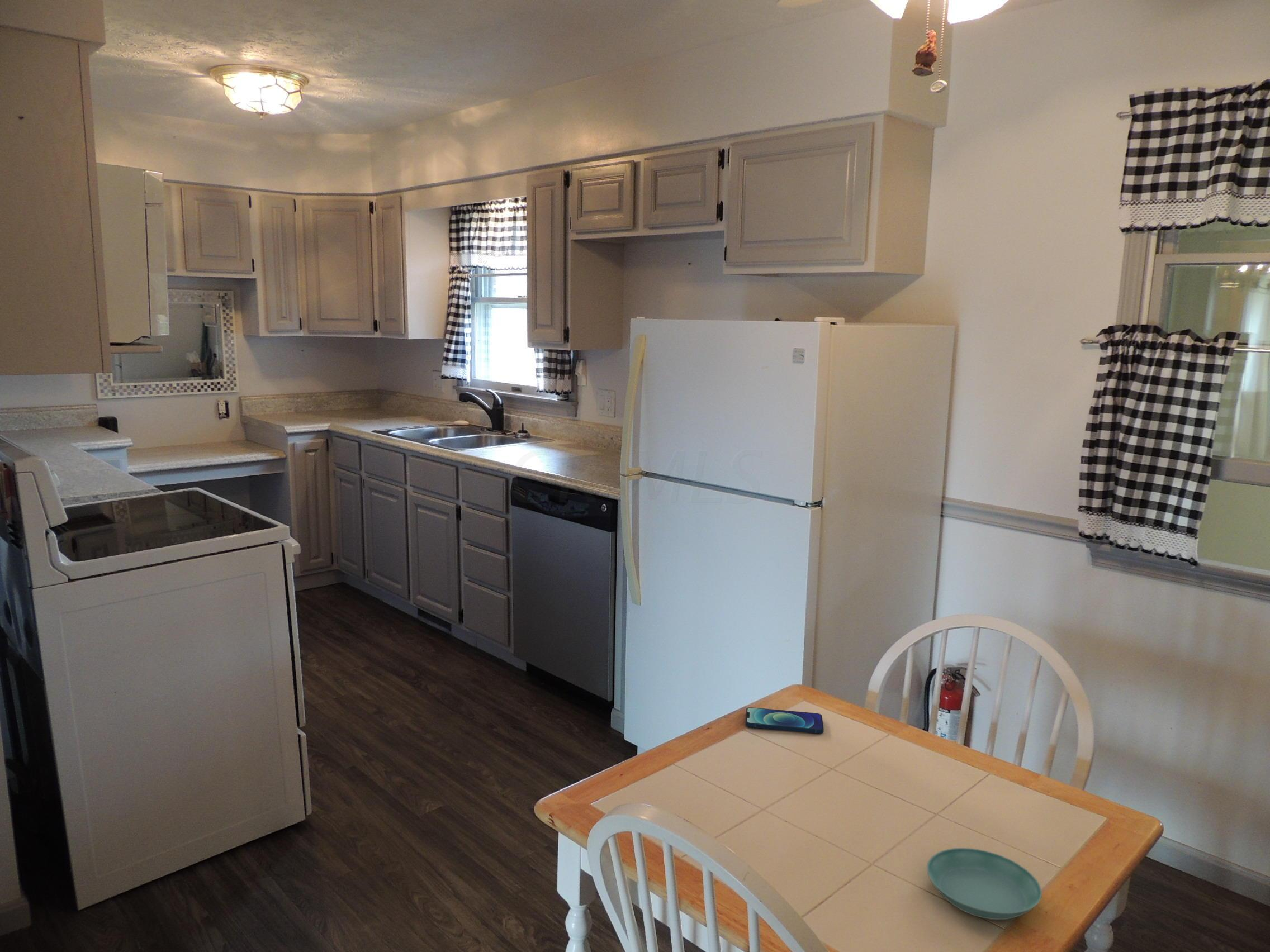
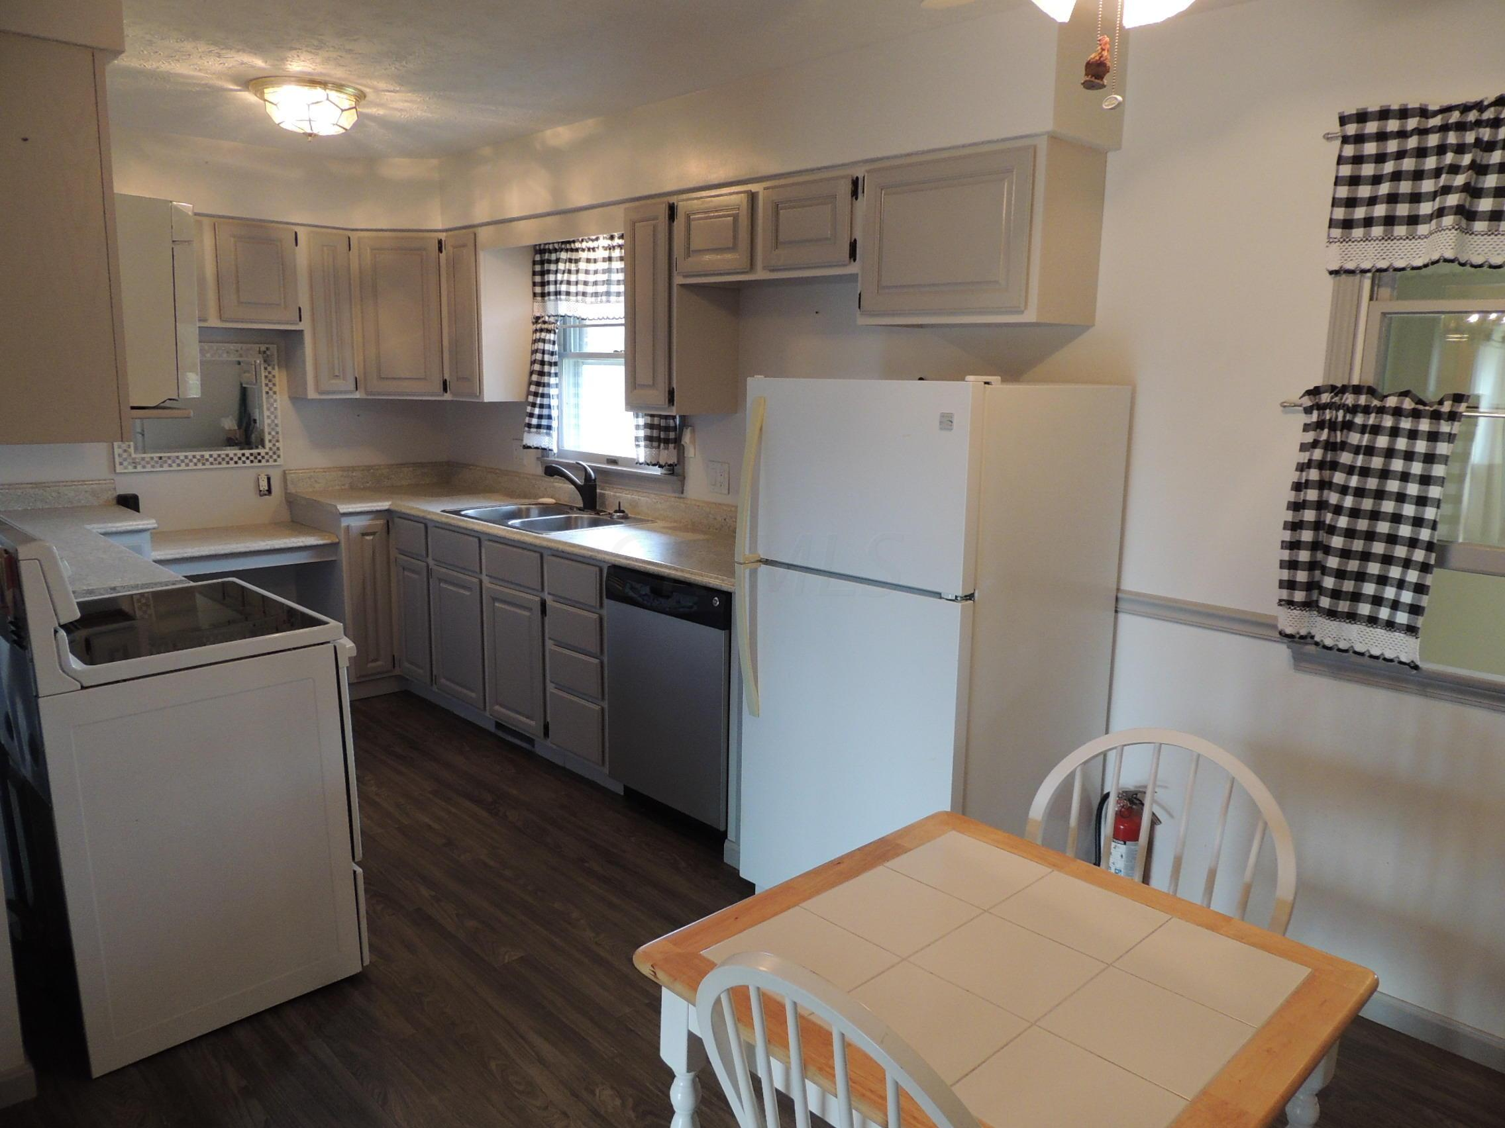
- smartphone [745,707,824,734]
- saucer [926,848,1042,920]
